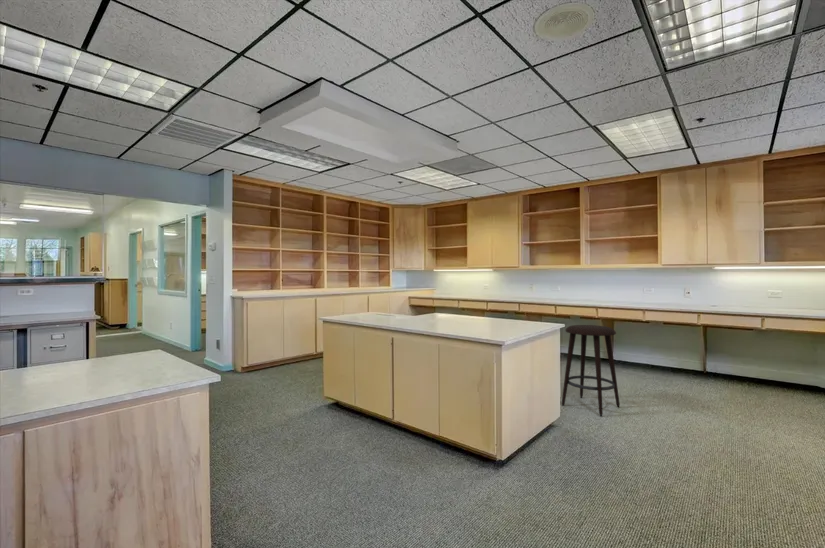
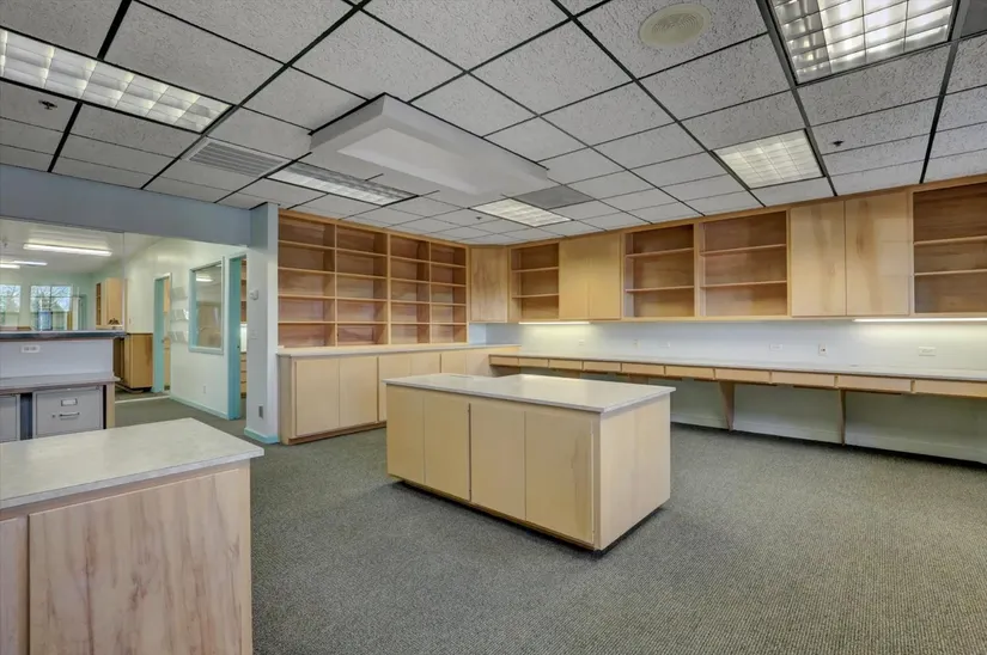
- stool [561,324,621,417]
